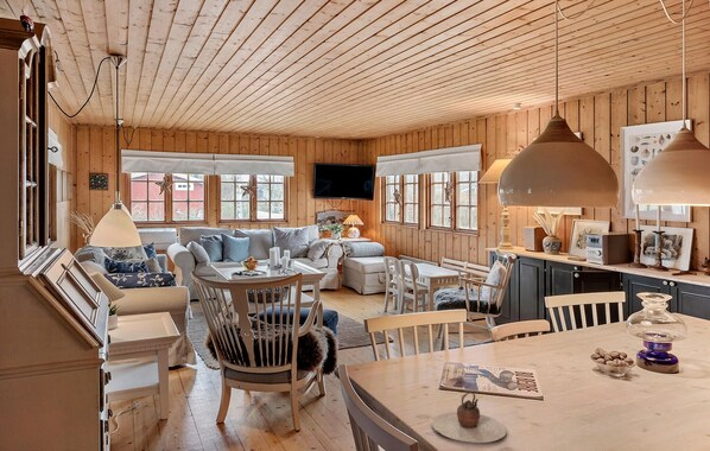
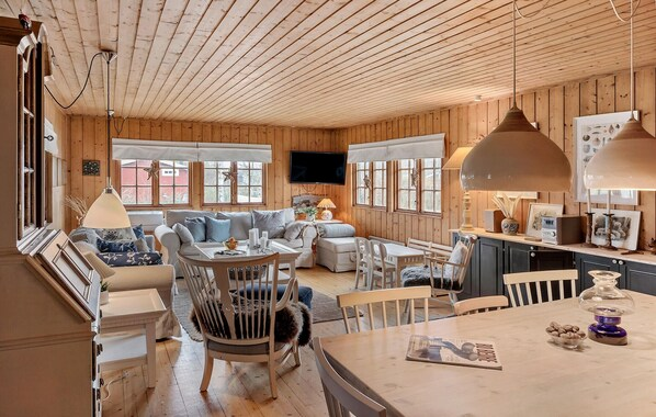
- teapot [431,392,507,444]
